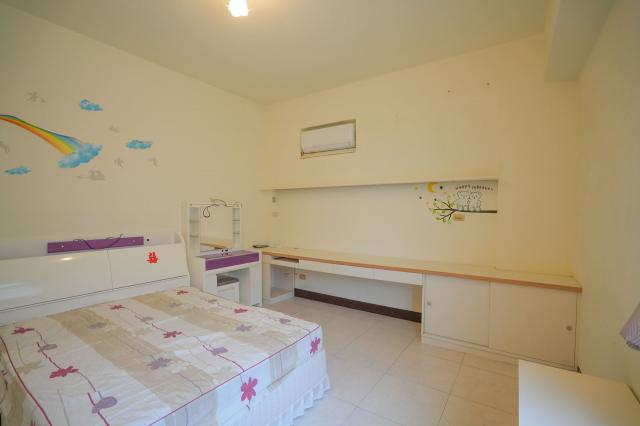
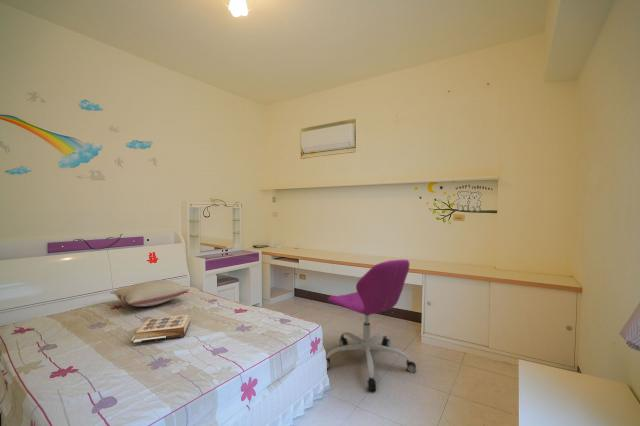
+ pillow [110,279,190,307]
+ book [130,313,191,344]
+ office chair [325,258,417,392]
